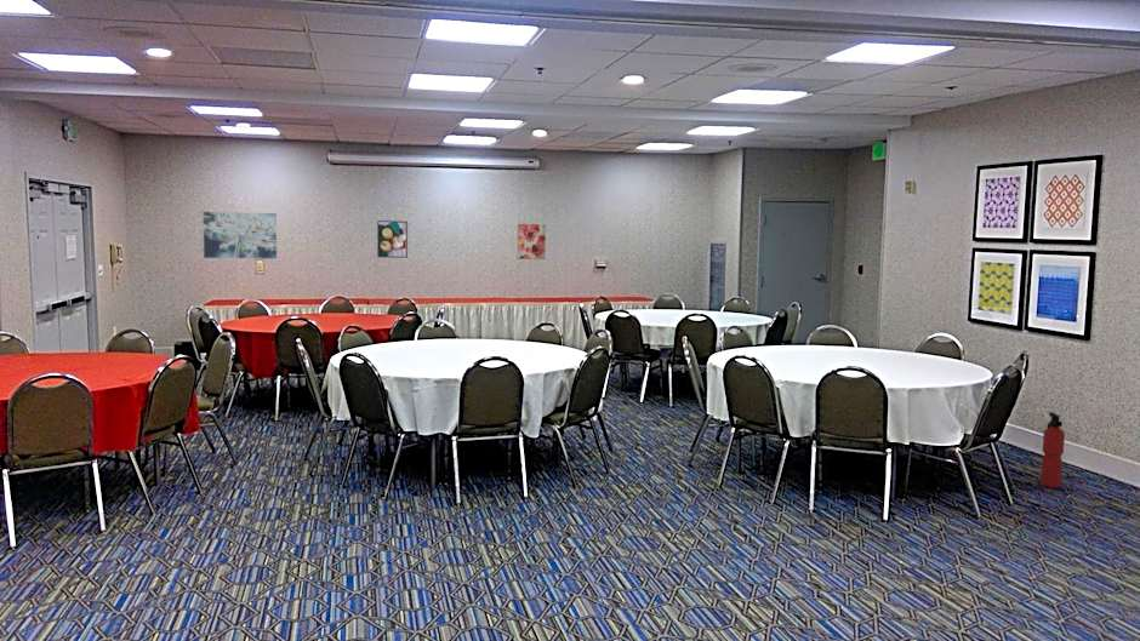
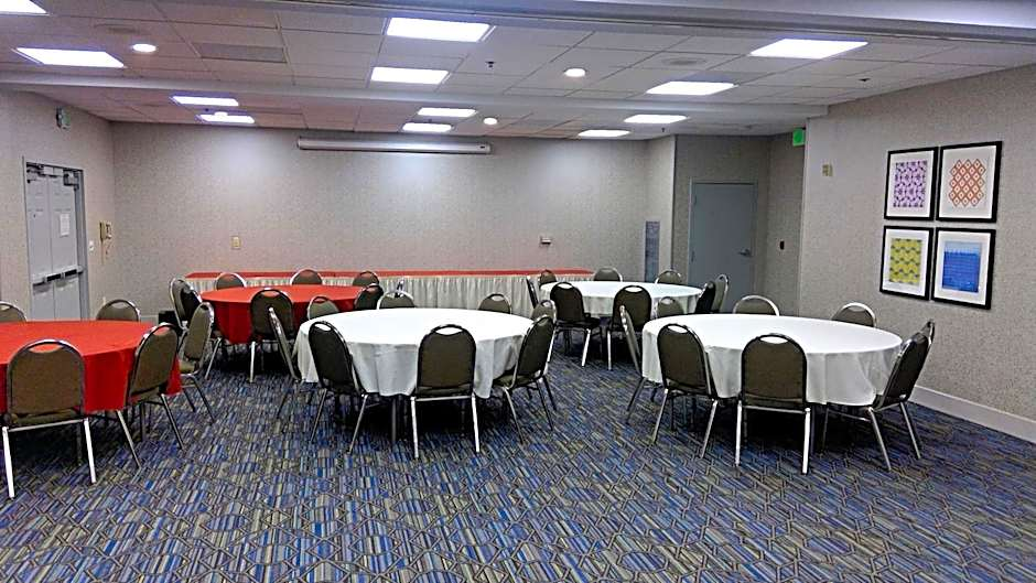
- fire extinguisher [1039,411,1066,490]
- wall art [517,223,547,261]
- wall art [203,211,278,261]
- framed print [376,219,409,259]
